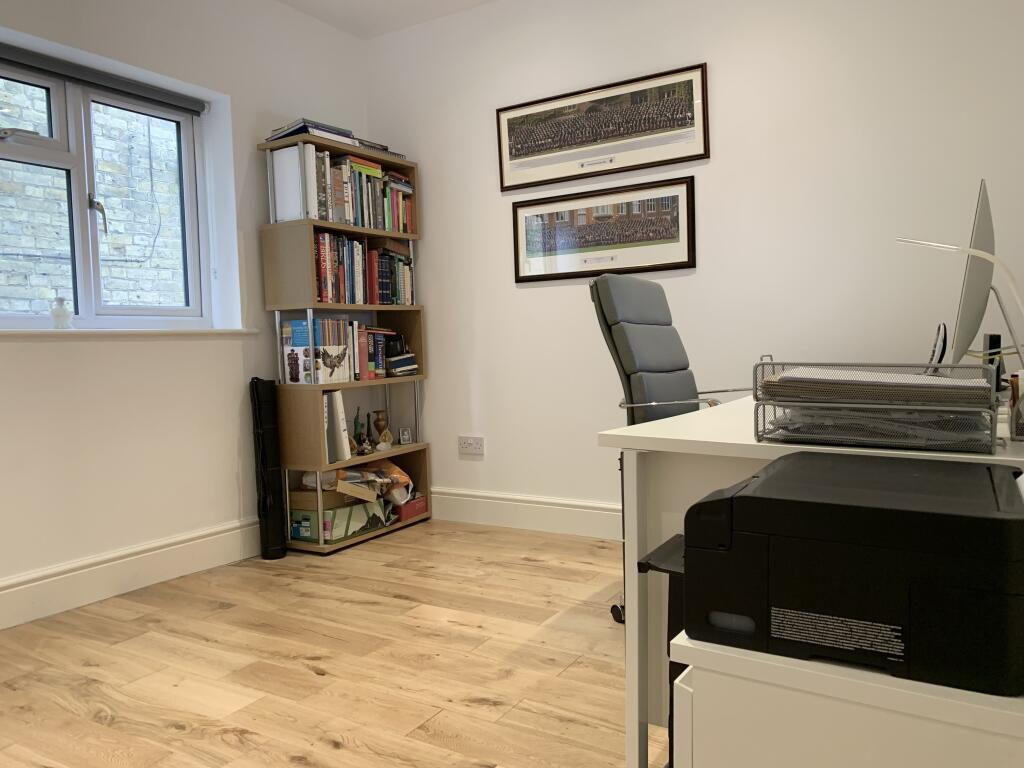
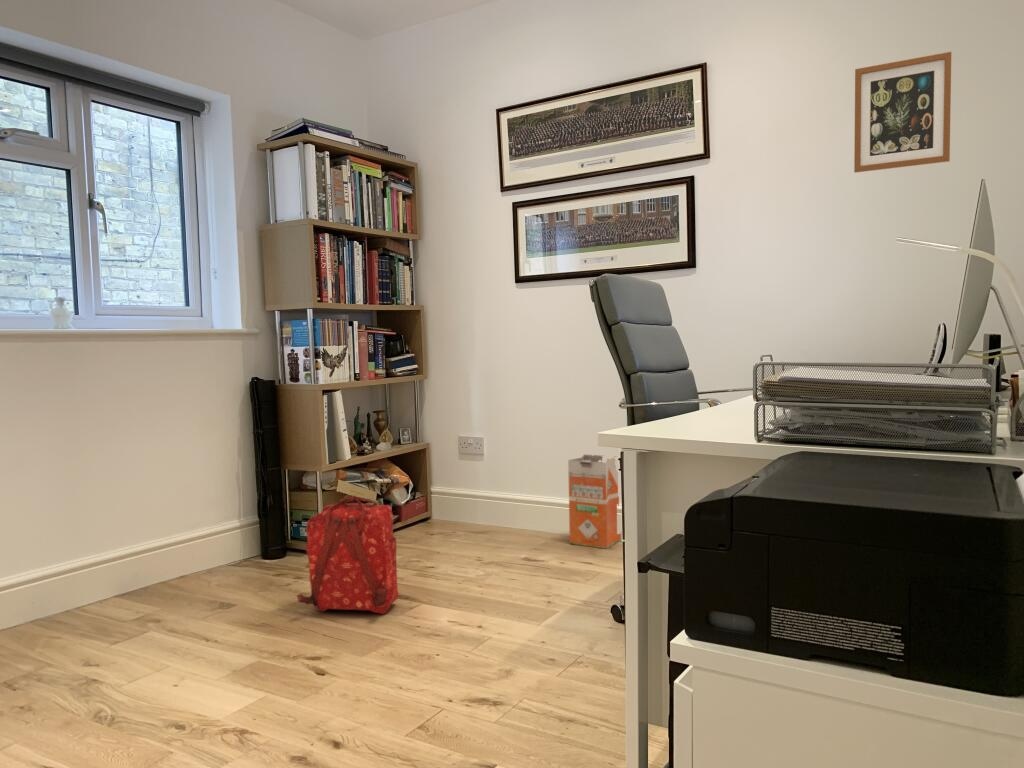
+ wall art [853,51,952,174]
+ backpack [296,494,400,615]
+ waste bin [567,453,622,550]
